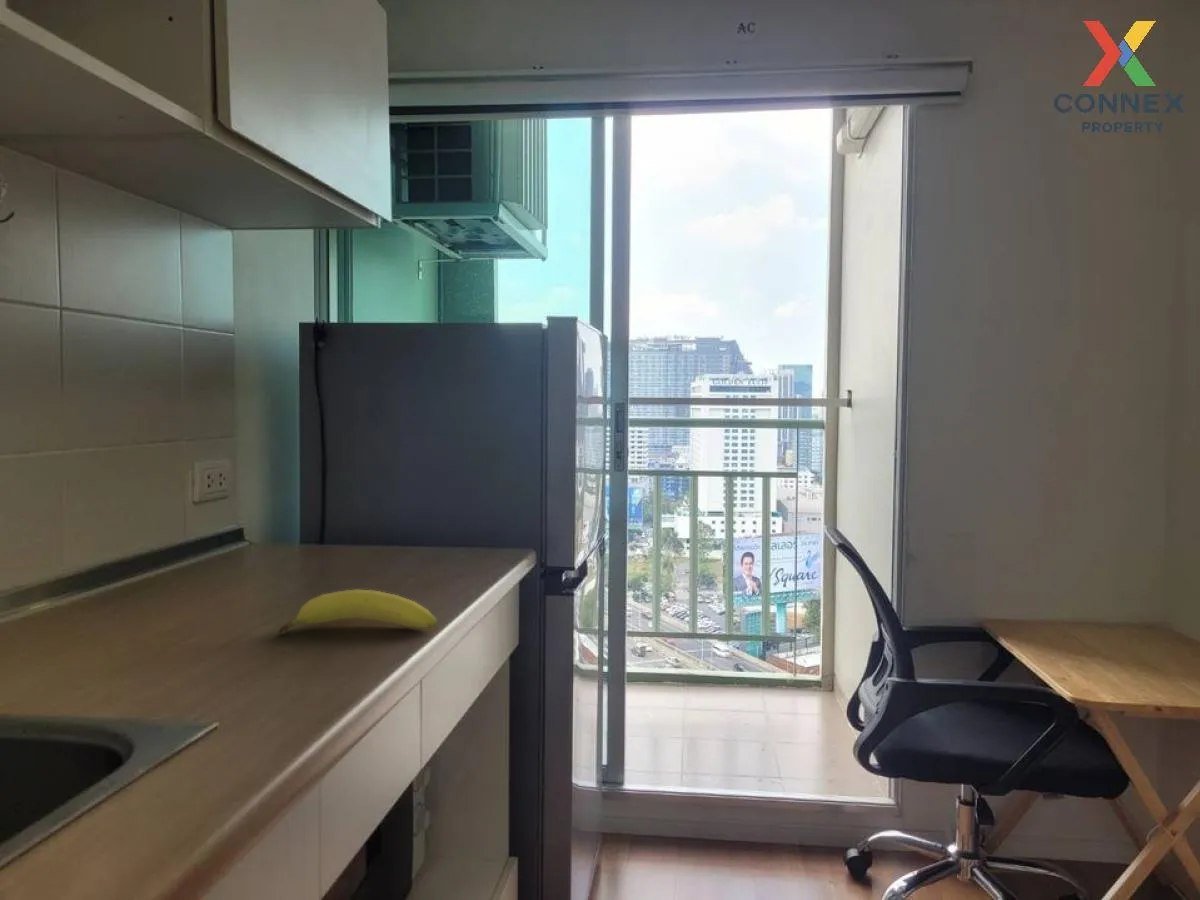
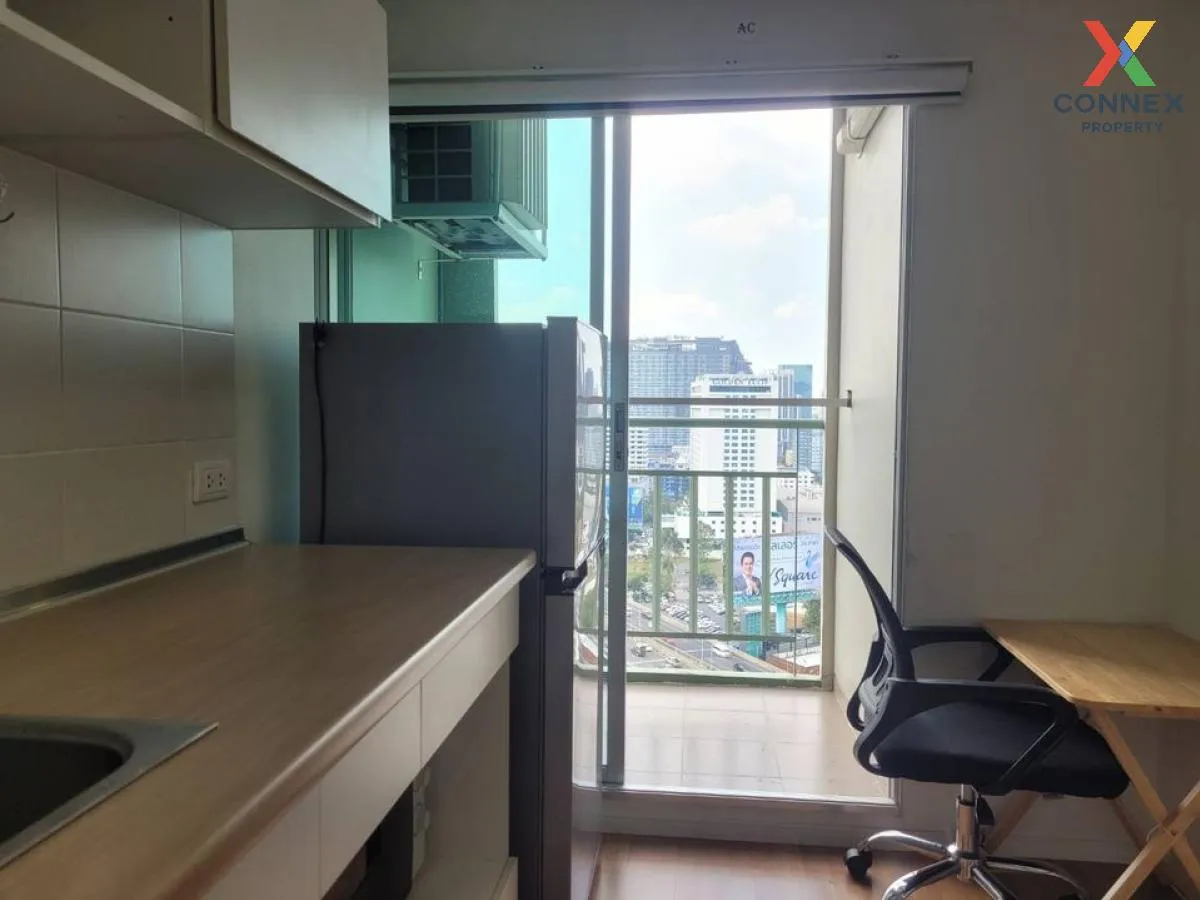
- fruit [277,589,438,635]
